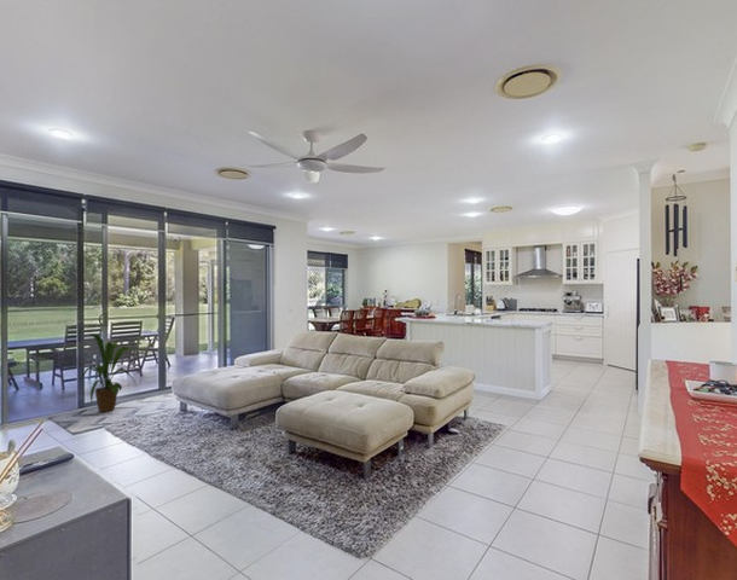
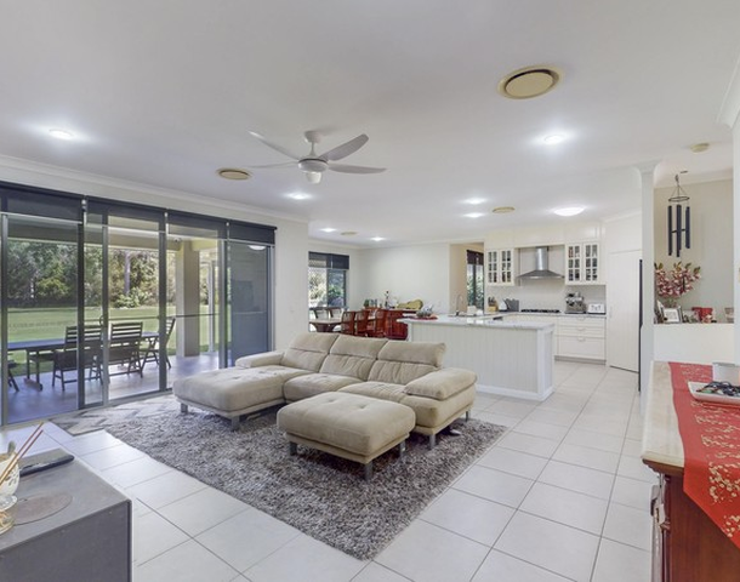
- house plant [79,332,140,413]
